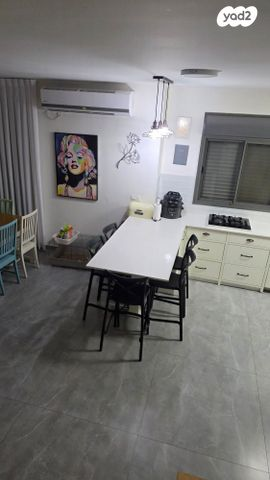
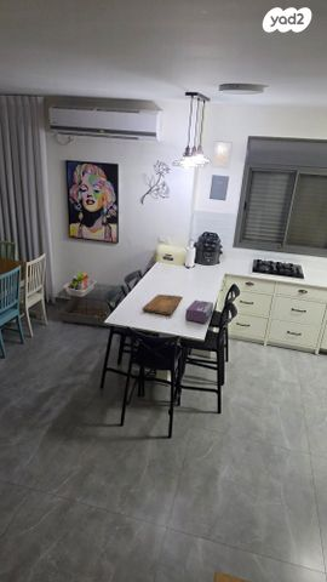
+ cutting board [142,293,184,315]
+ tissue box [184,299,214,324]
